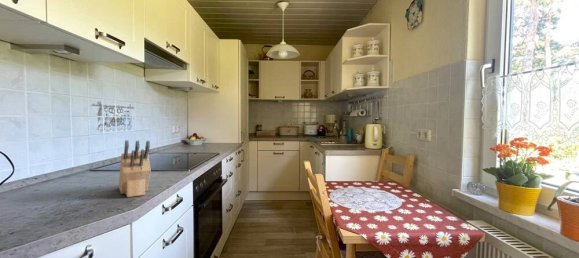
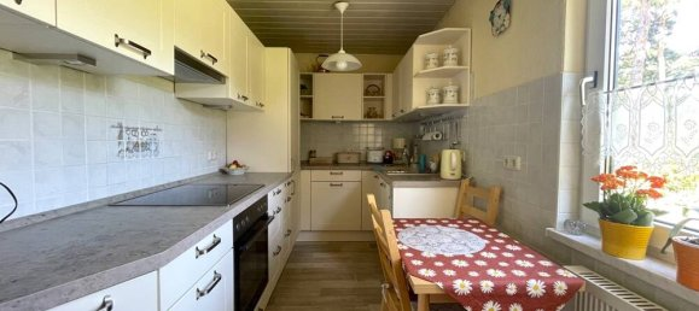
- knife block [118,139,152,198]
